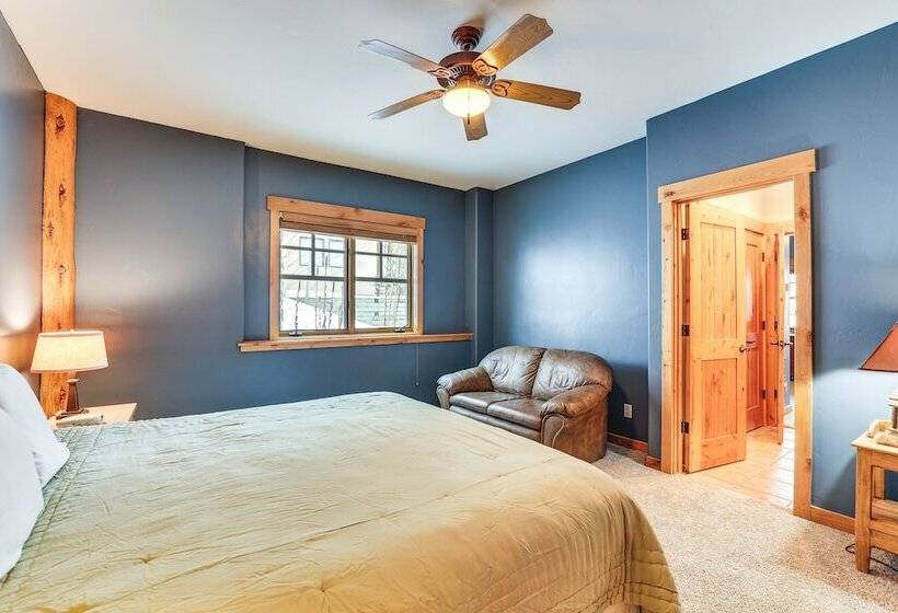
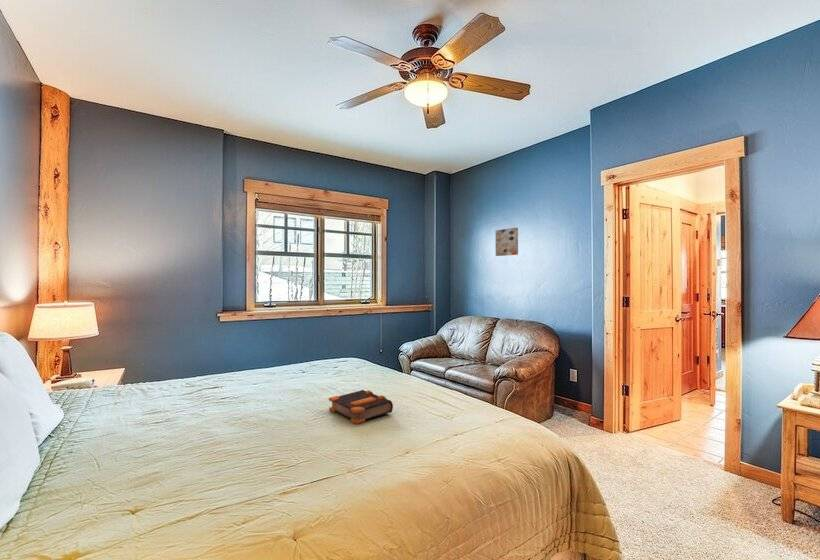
+ bible [328,389,394,425]
+ wall art [495,227,519,257]
